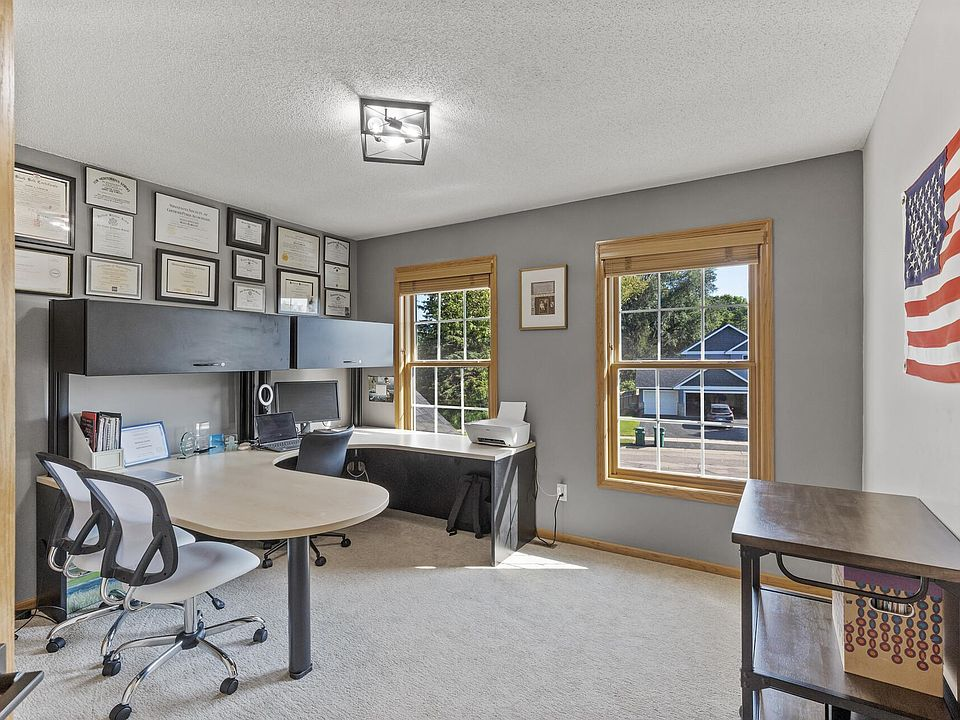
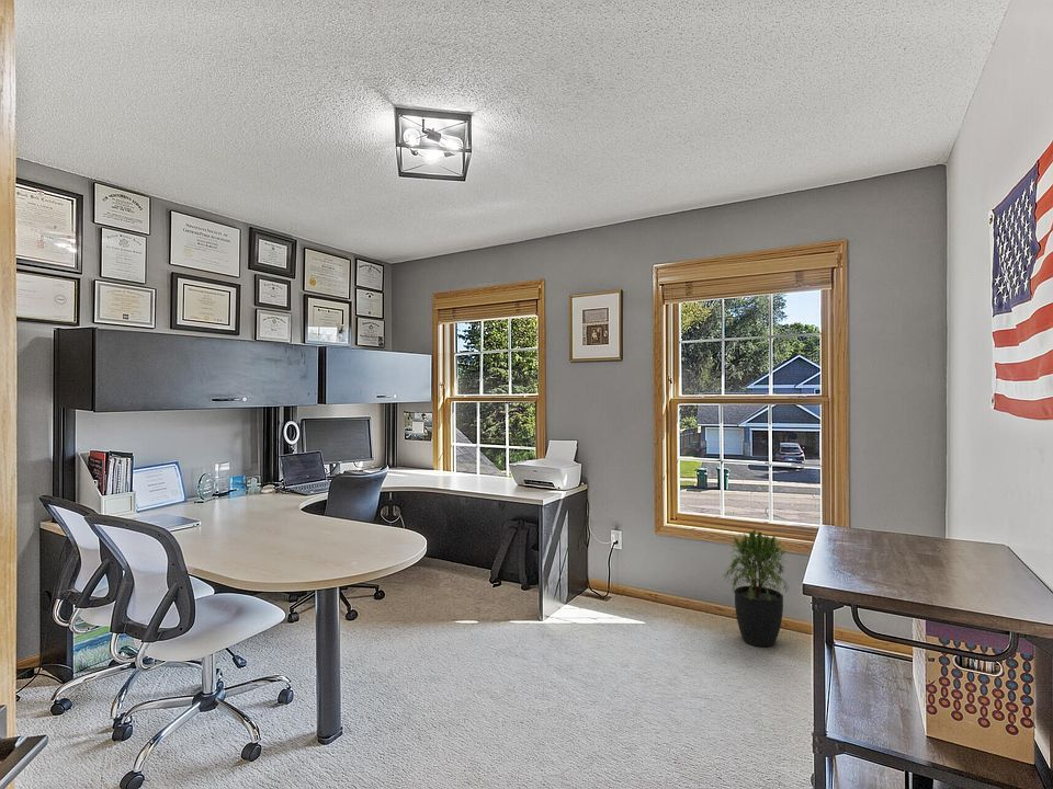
+ potted plant [723,527,791,648]
